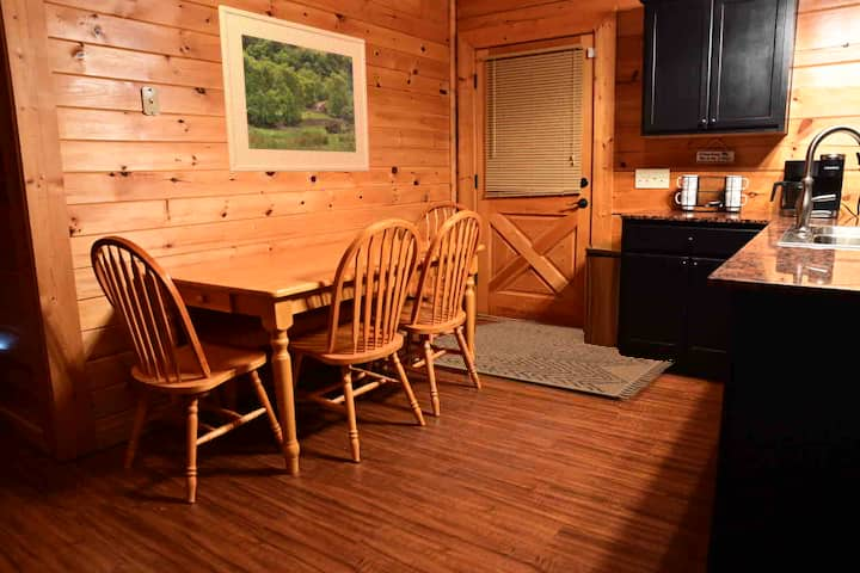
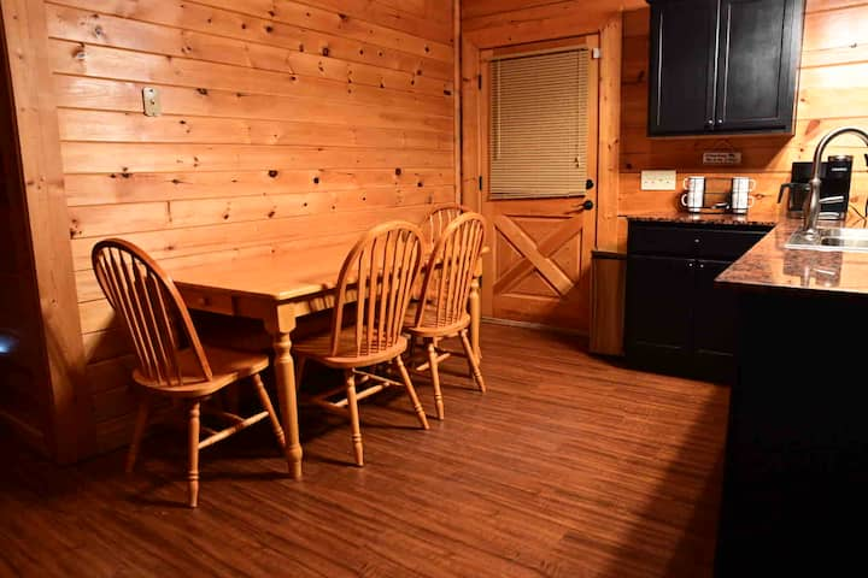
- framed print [217,4,370,173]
- rug [413,320,674,400]
